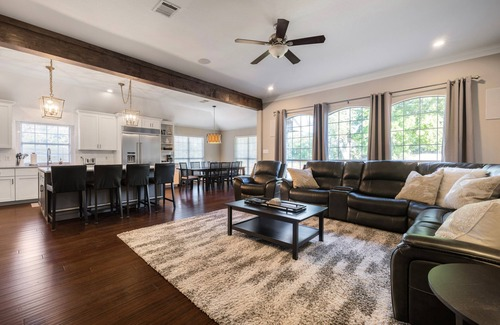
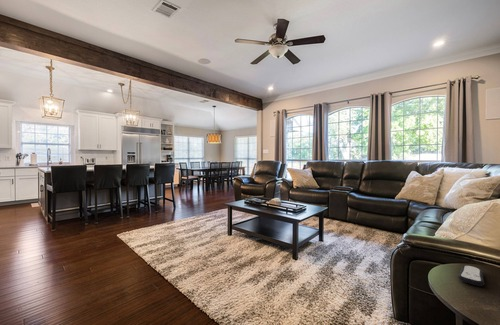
+ remote control [457,264,485,287]
